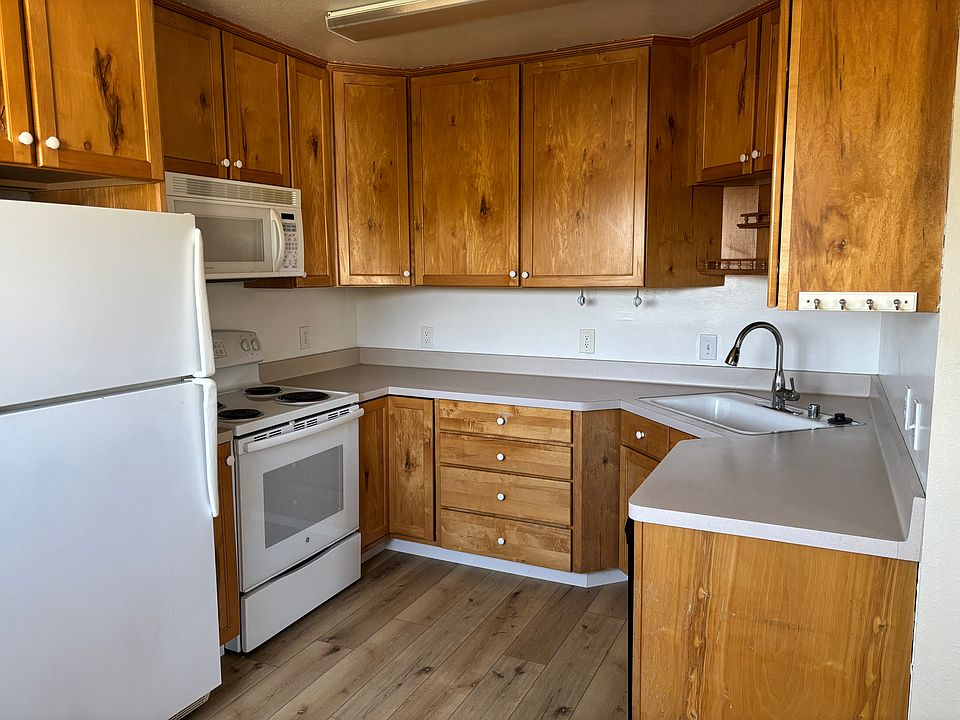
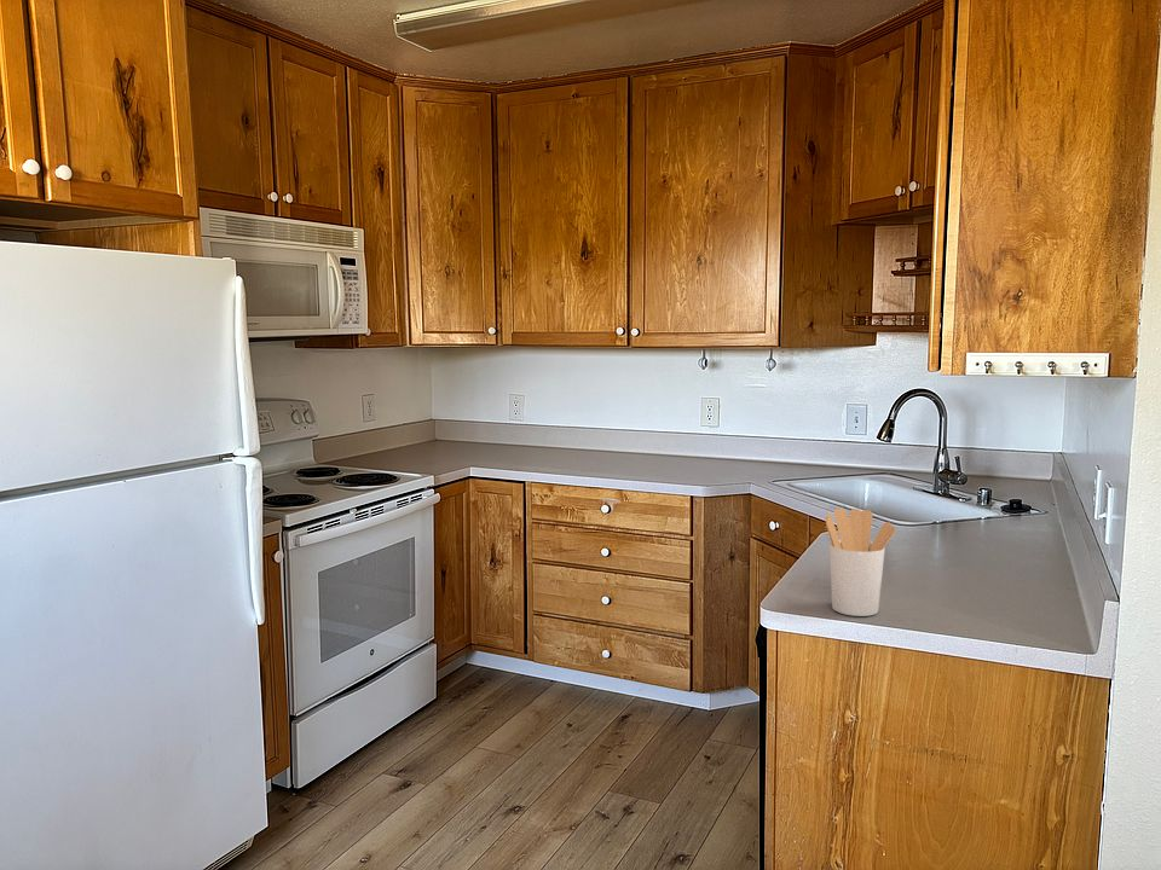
+ utensil holder [825,507,897,617]
